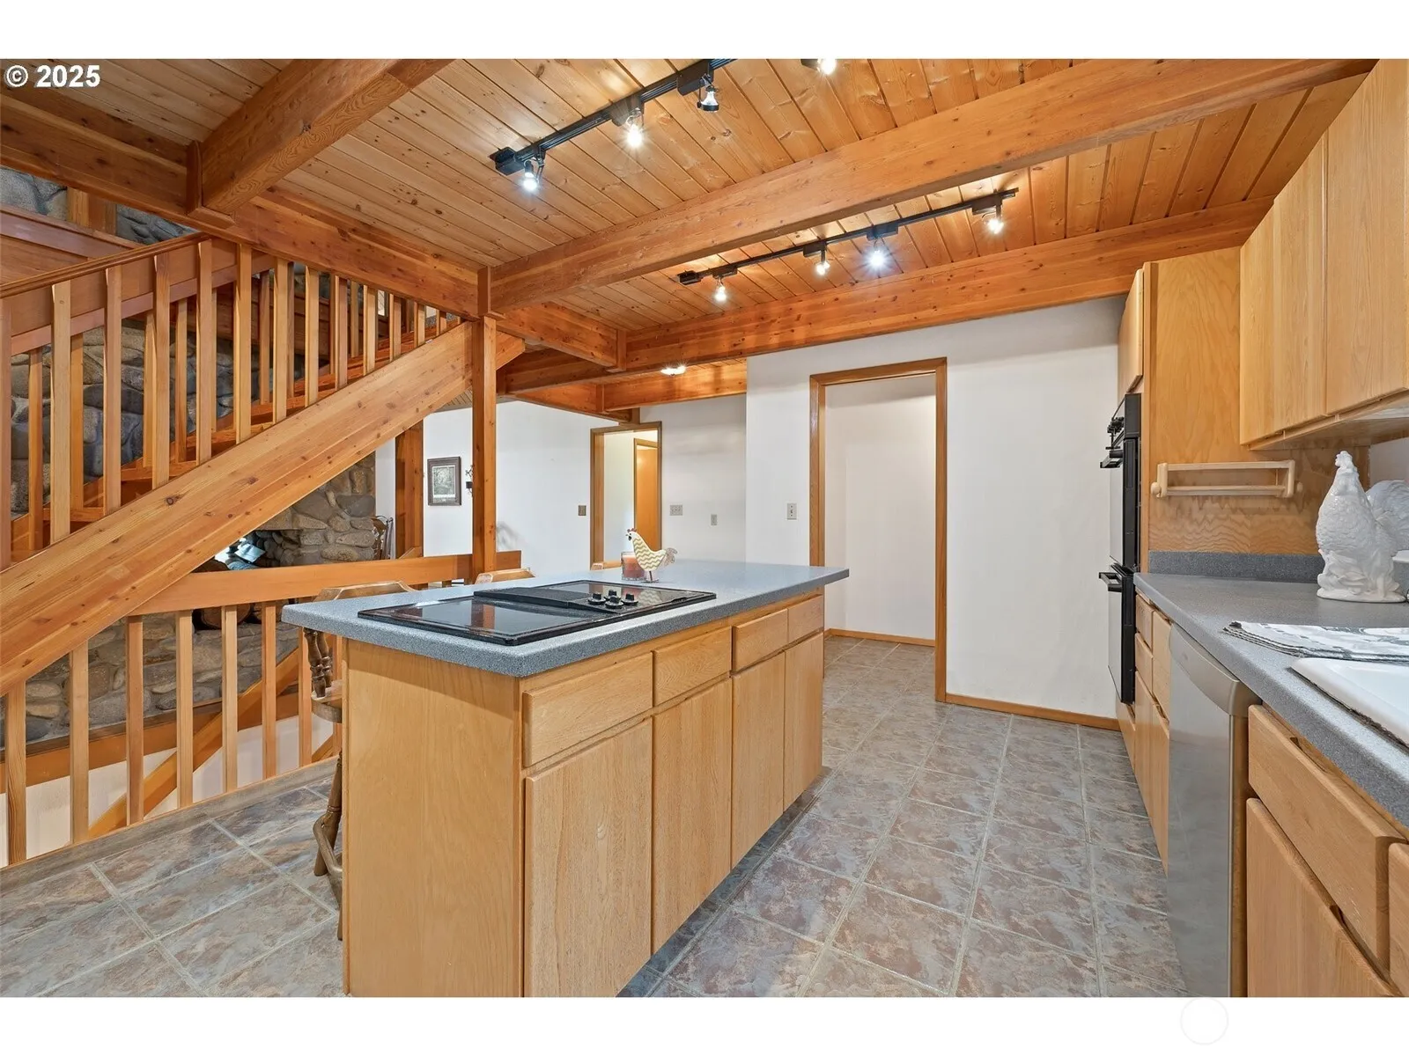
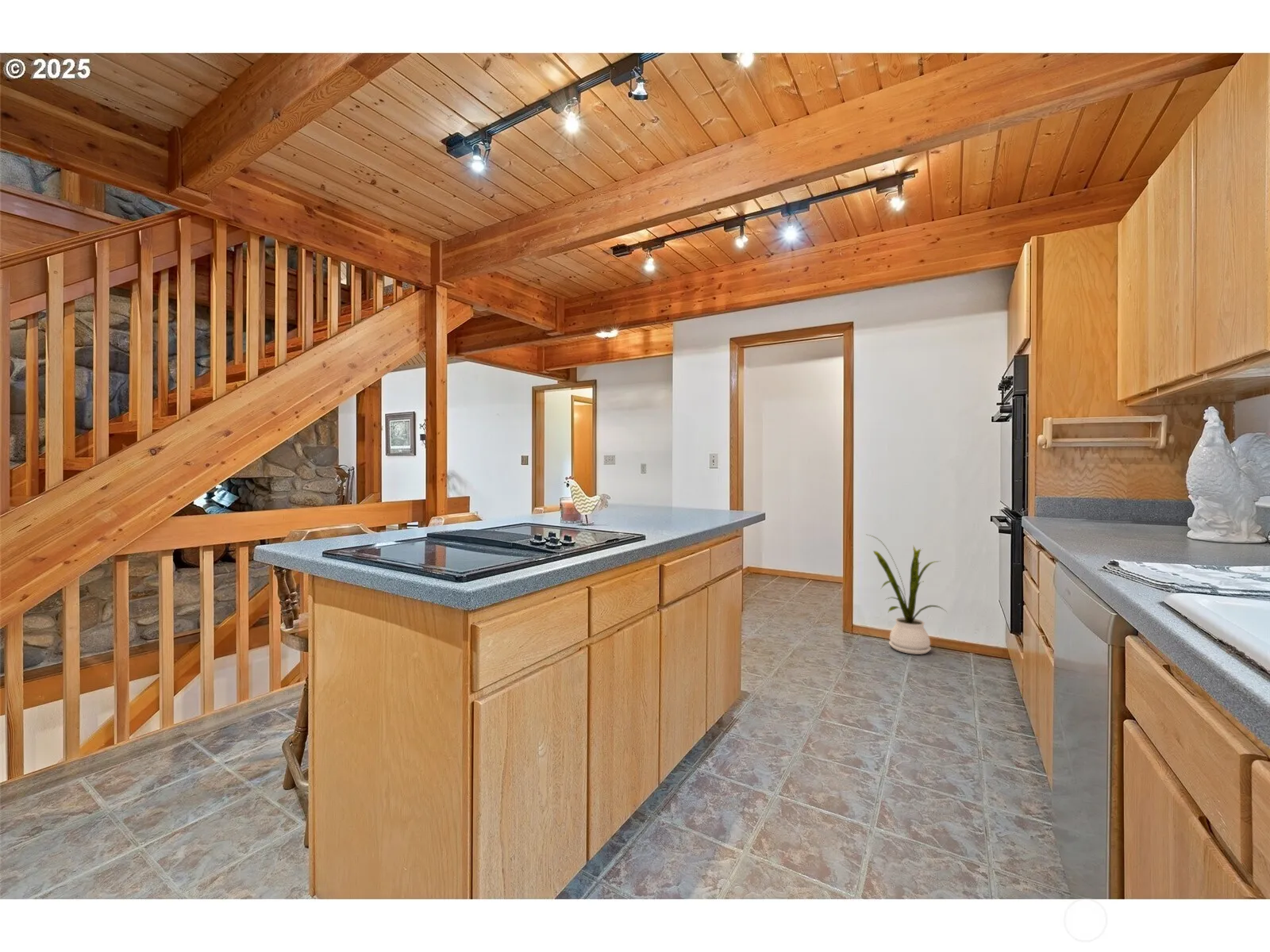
+ house plant [864,533,949,655]
